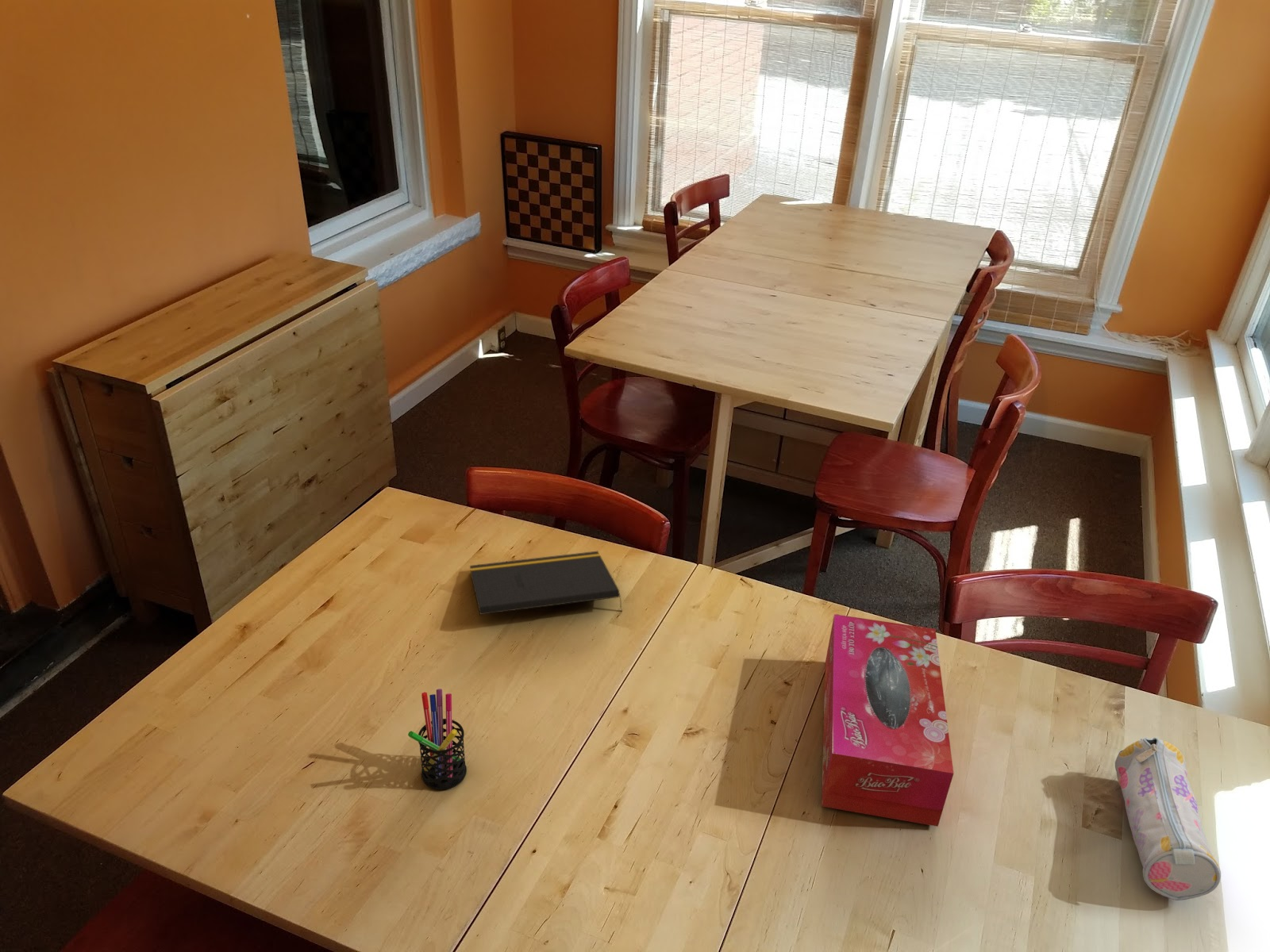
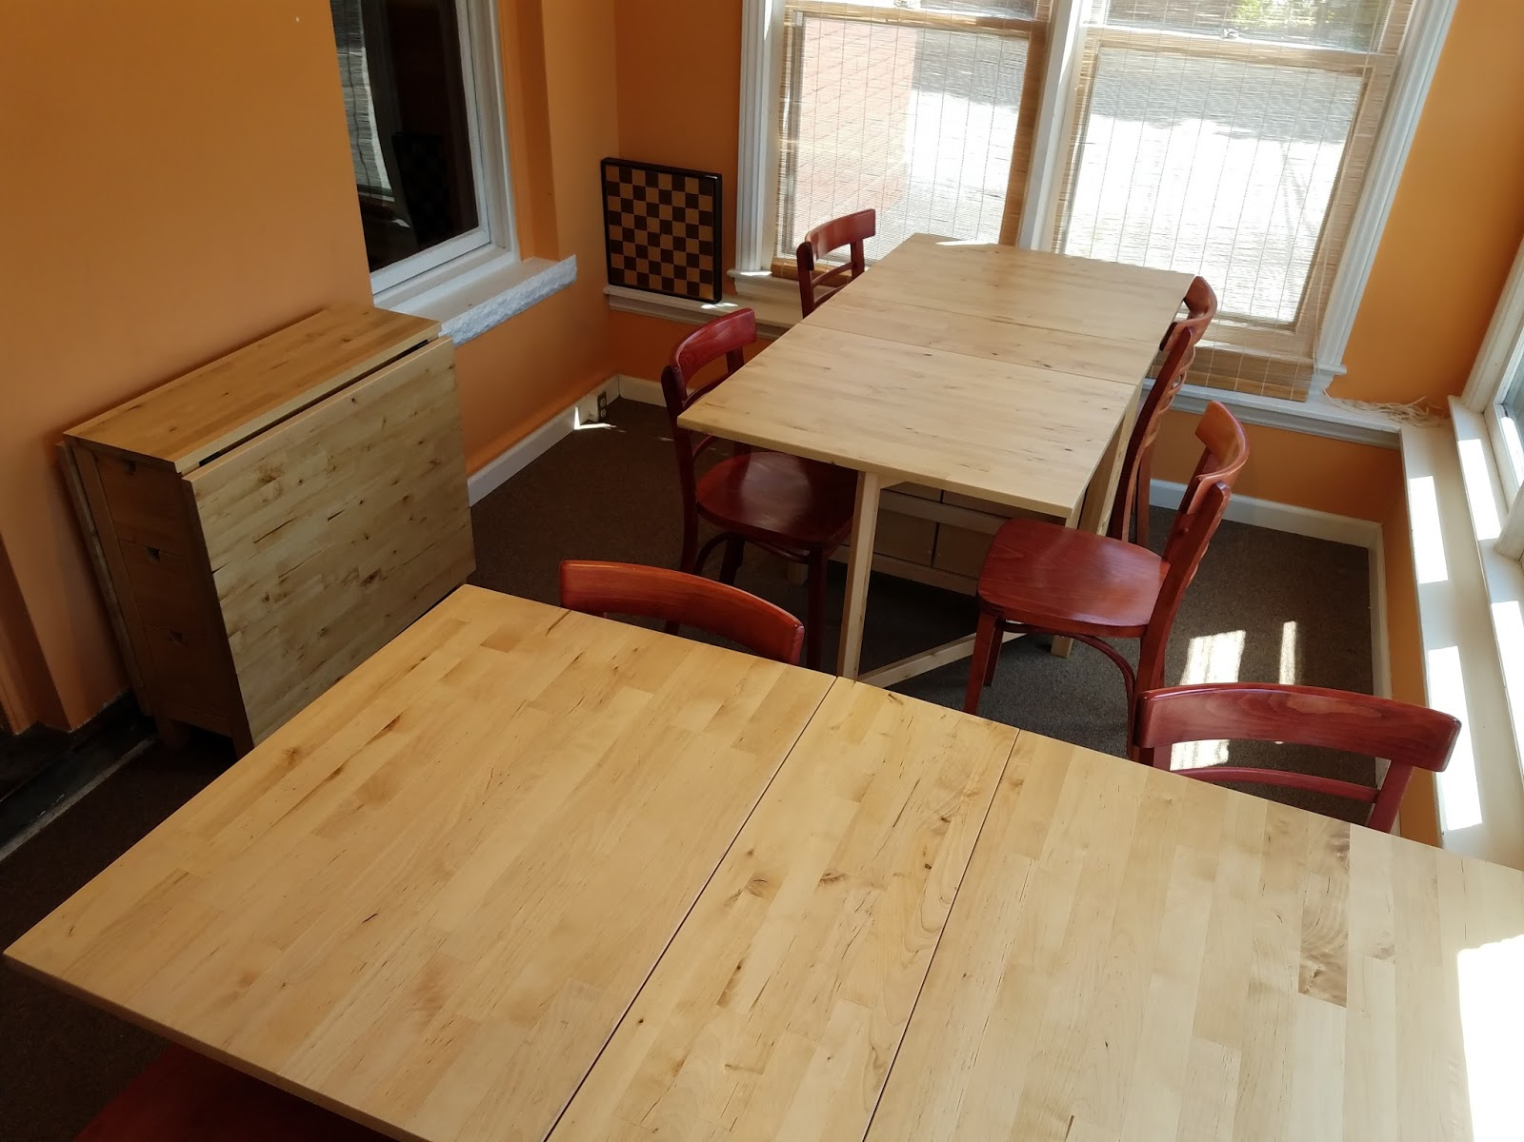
- notepad [469,551,623,616]
- pencil case [1114,737,1222,901]
- pen holder [407,688,468,790]
- tissue box [821,613,954,827]
